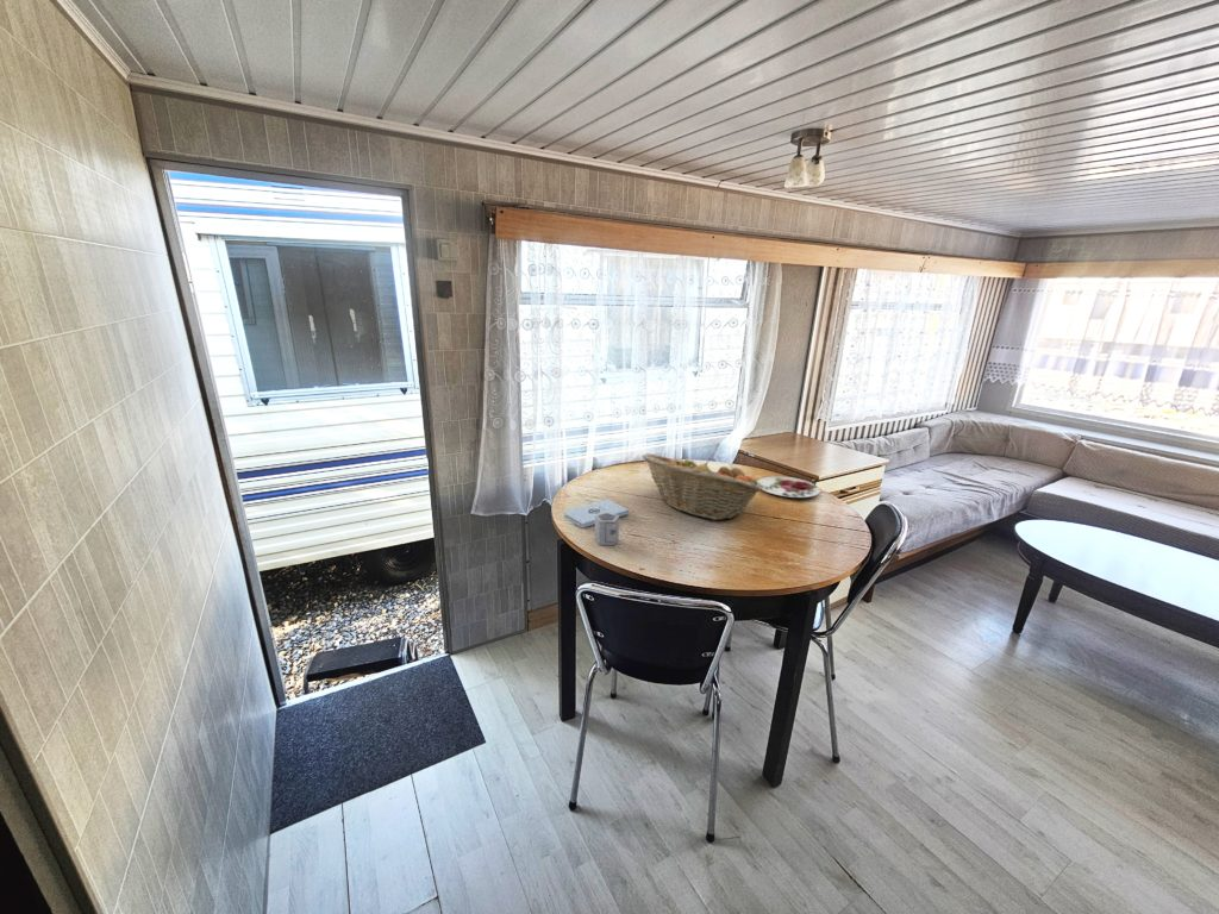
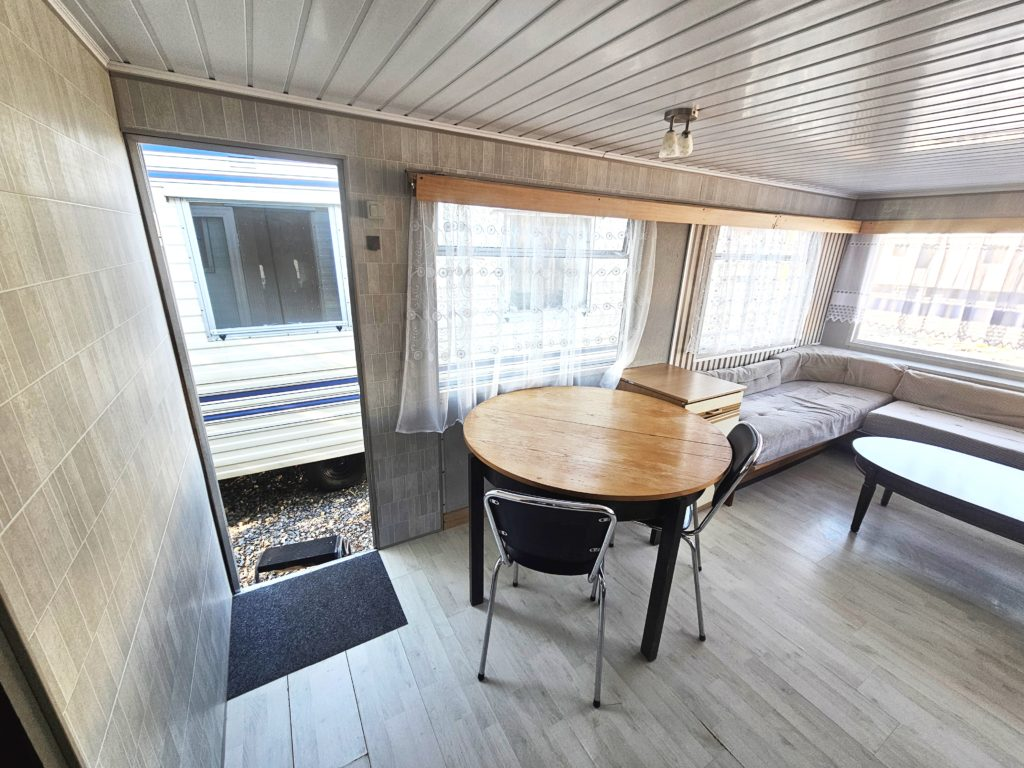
- notepad [563,499,630,530]
- fruit basket [642,452,763,521]
- plate [757,475,821,499]
- cup [594,512,620,546]
